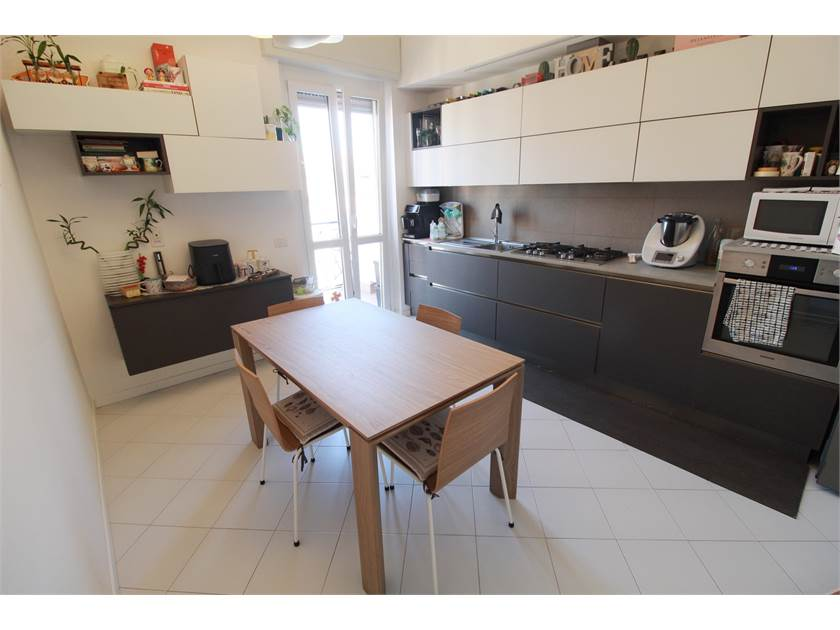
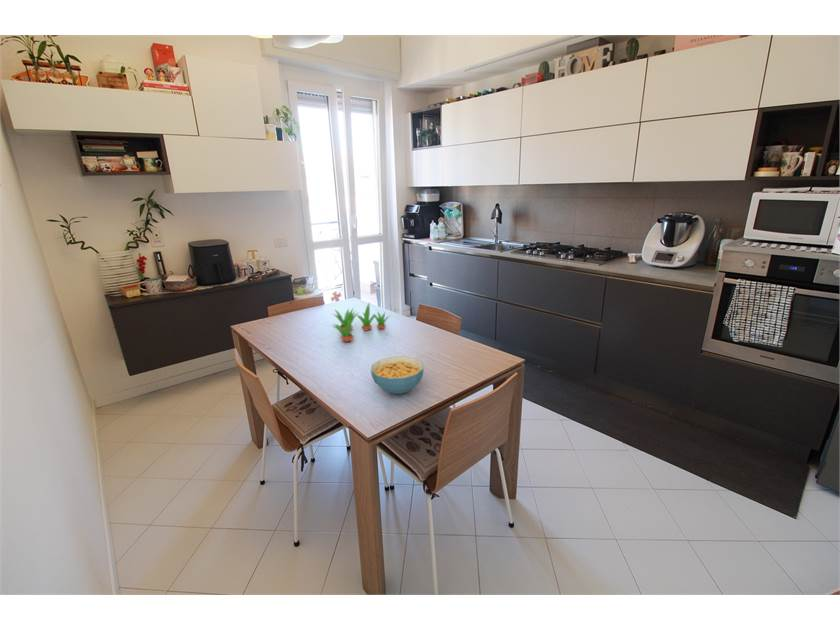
+ succulent plant [330,302,392,343]
+ cereal bowl [370,355,425,395]
